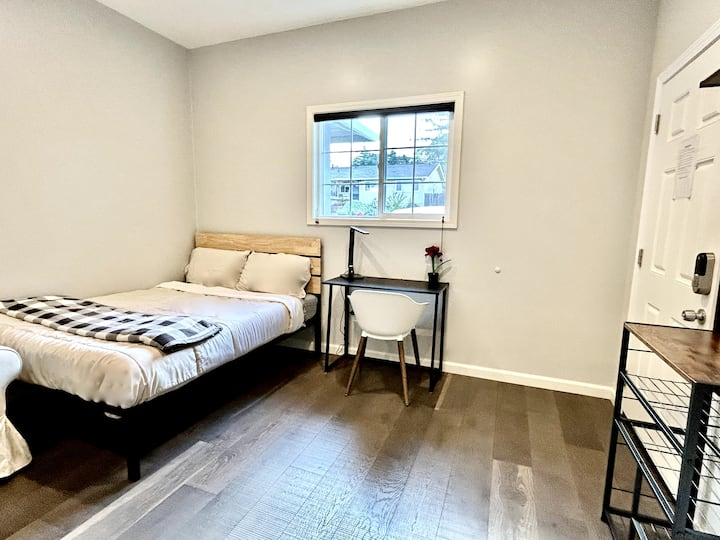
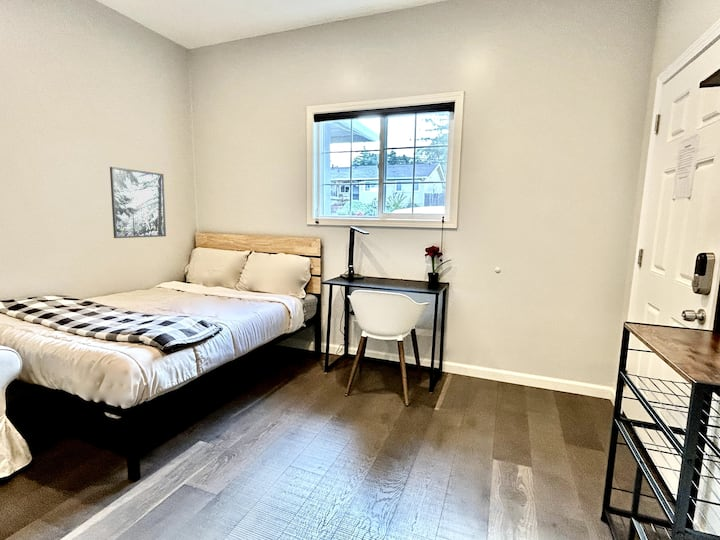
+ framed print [109,166,167,239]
